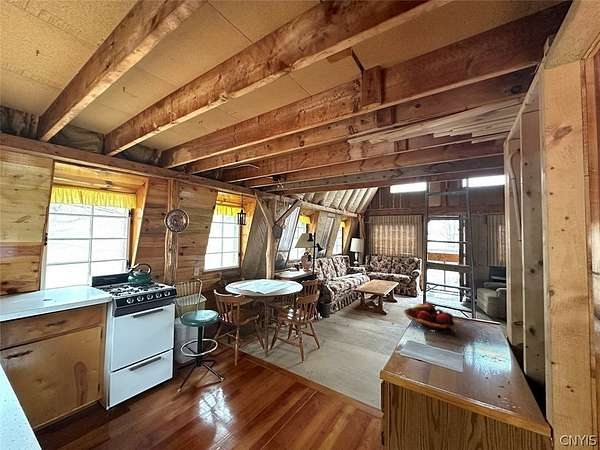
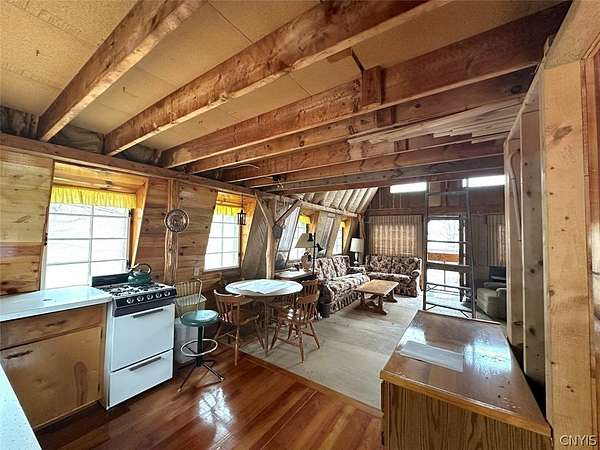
- fruit basket [403,302,463,334]
